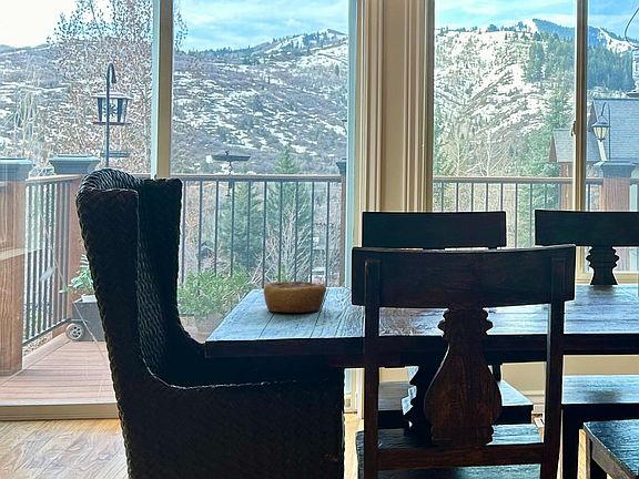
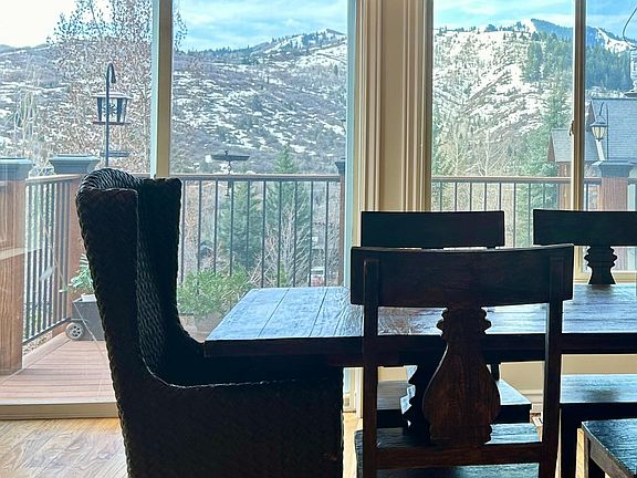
- pastry [263,281,327,314]
